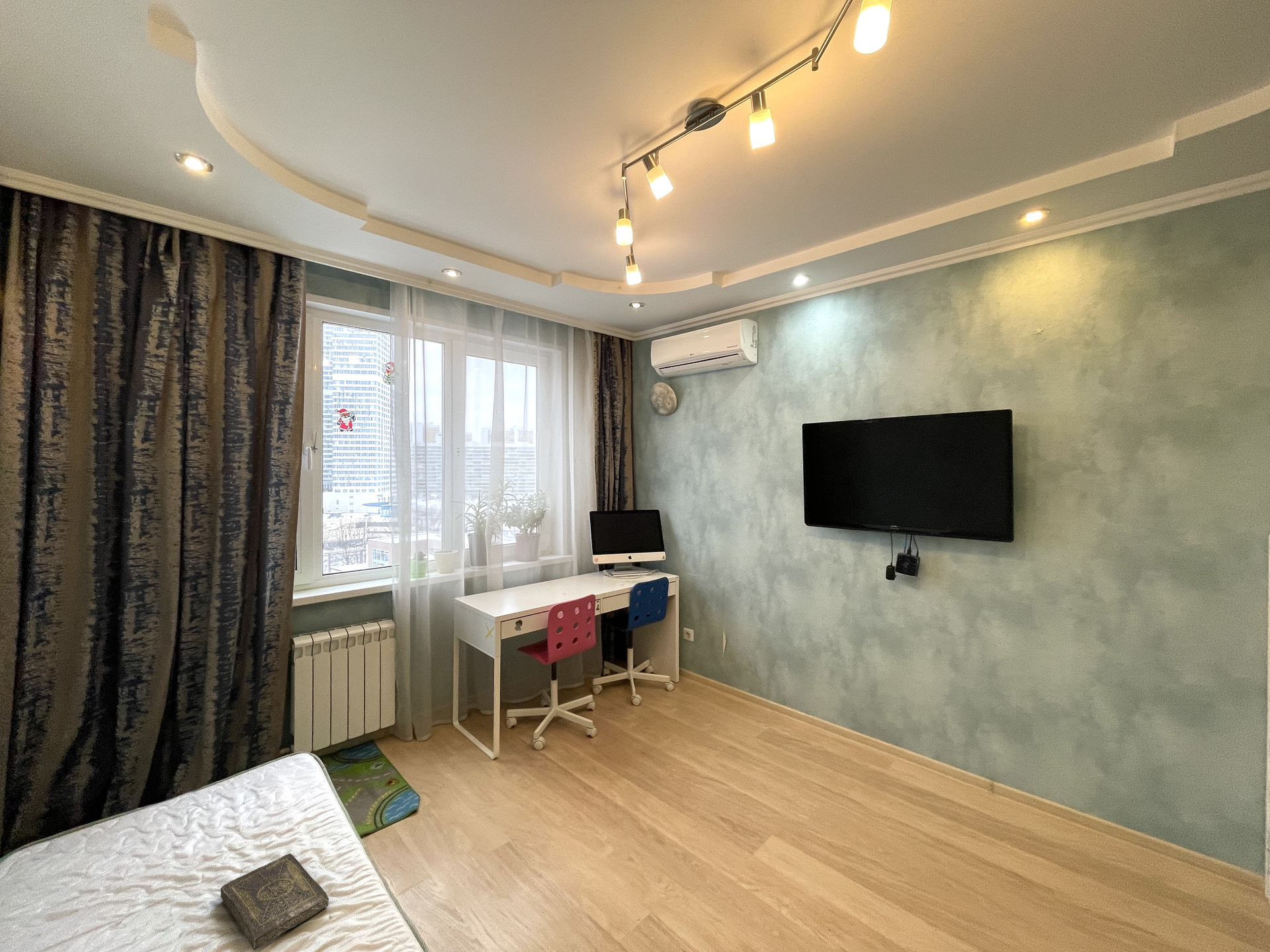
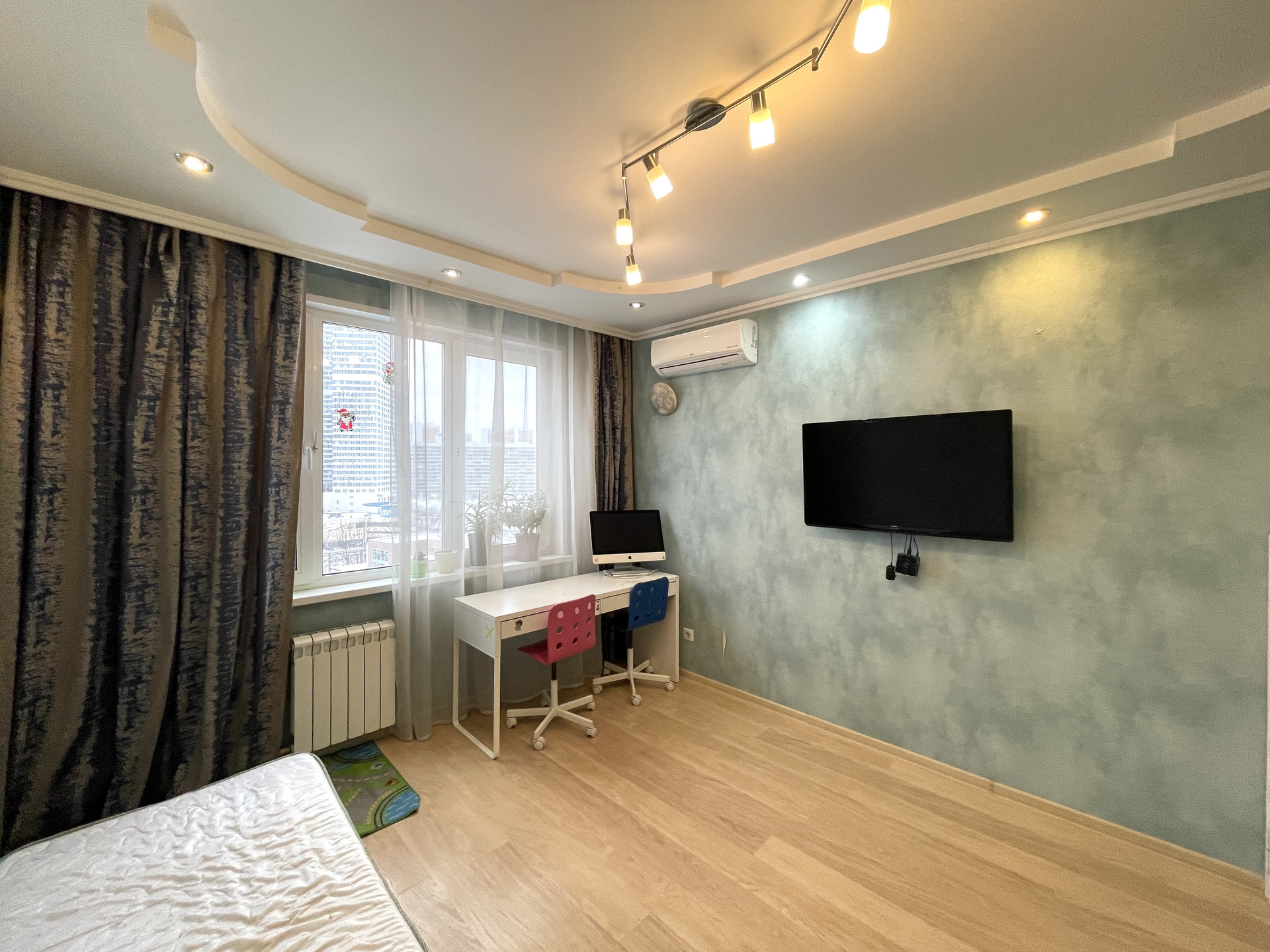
- book [220,853,329,951]
